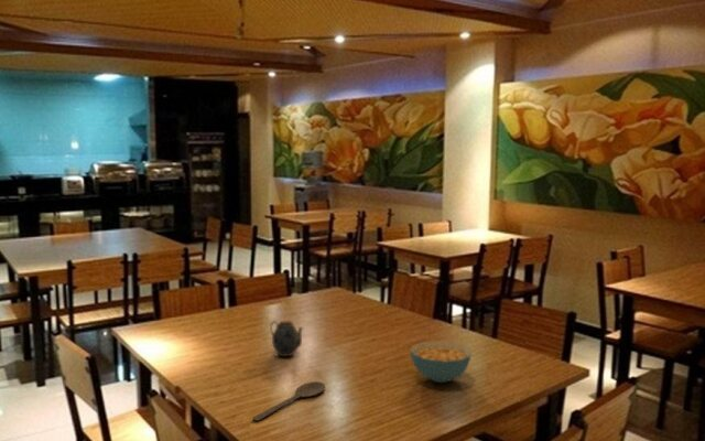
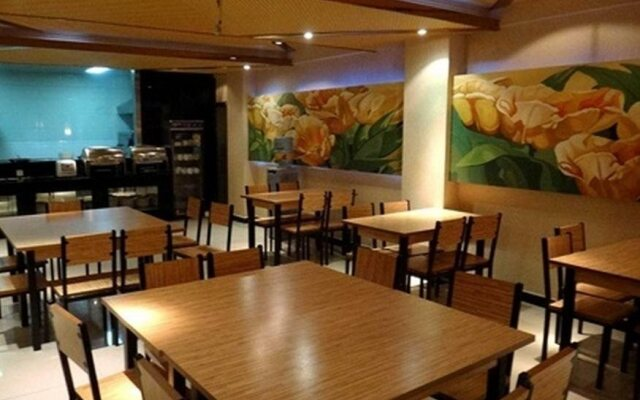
- wooden spoon [251,380,326,422]
- teapot [269,320,304,357]
- cereal bowl [409,341,473,384]
